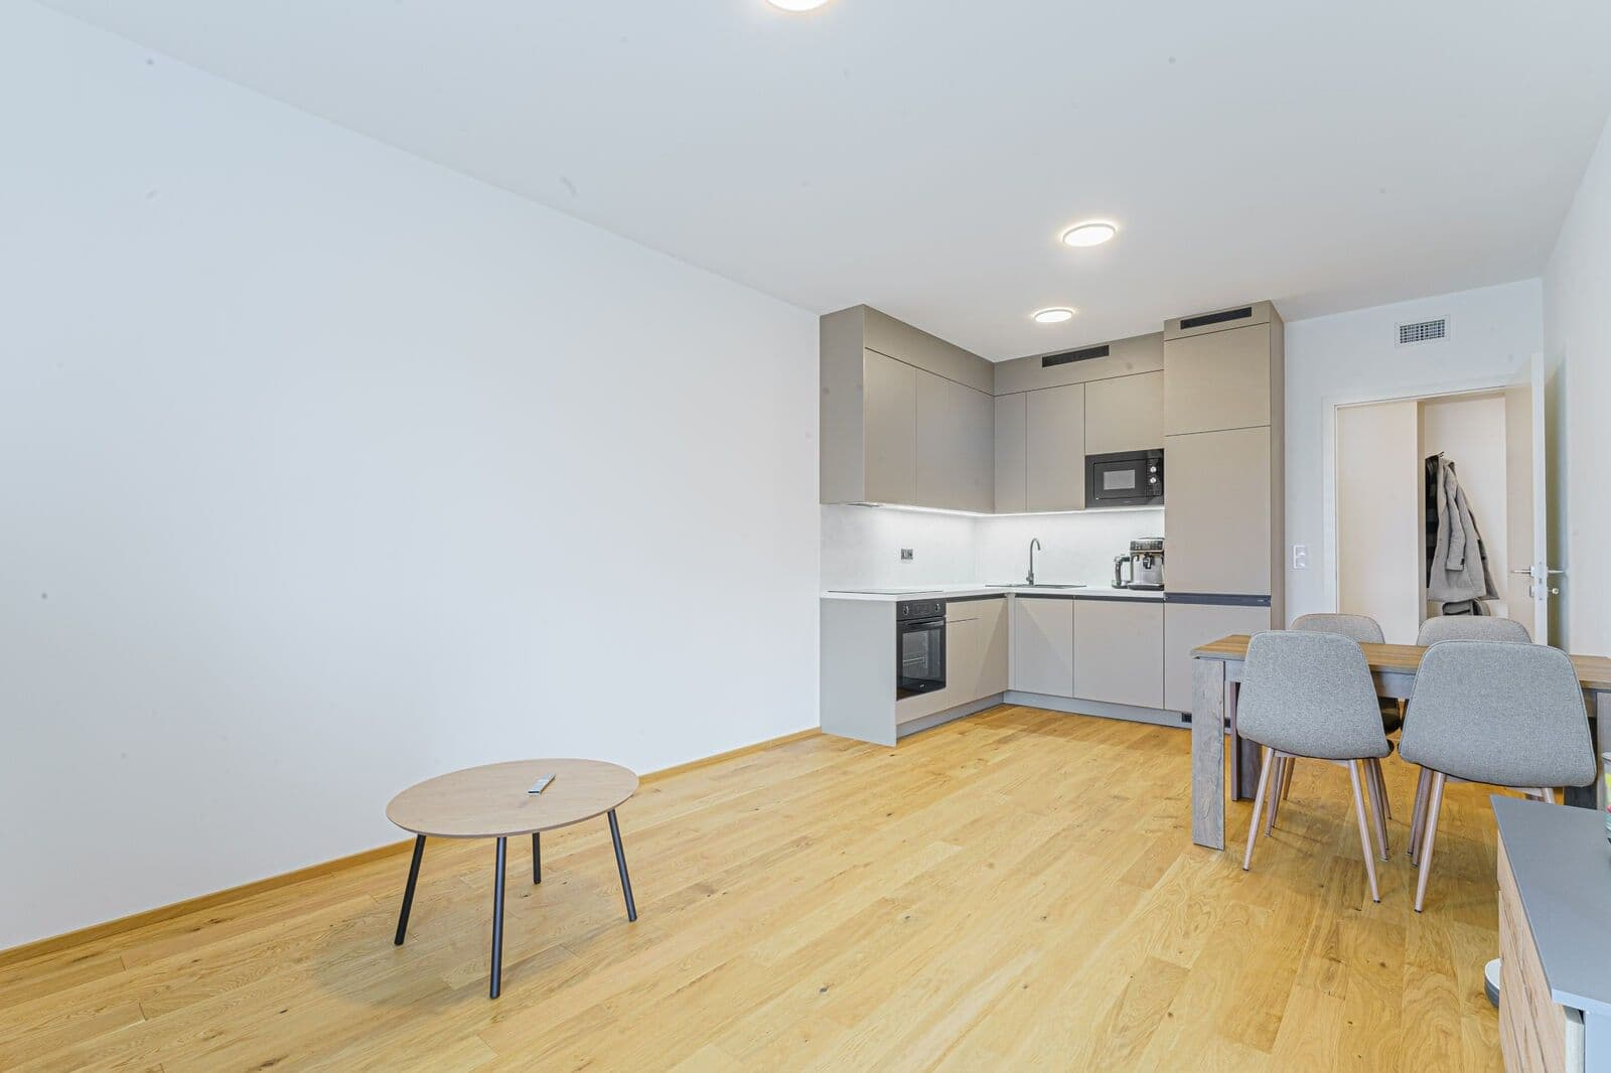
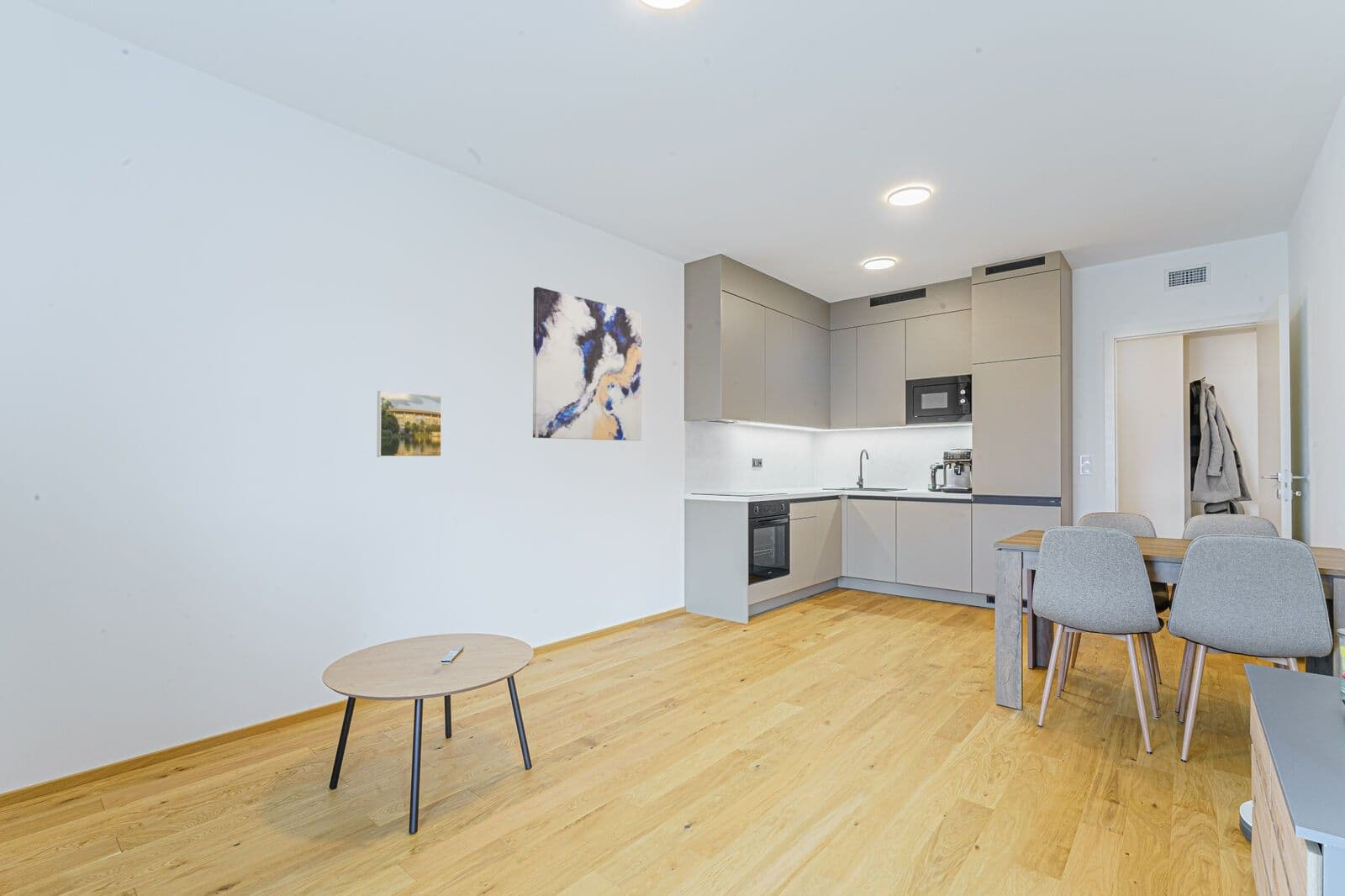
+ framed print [377,390,442,457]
+ wall art [532,286,642,441]
